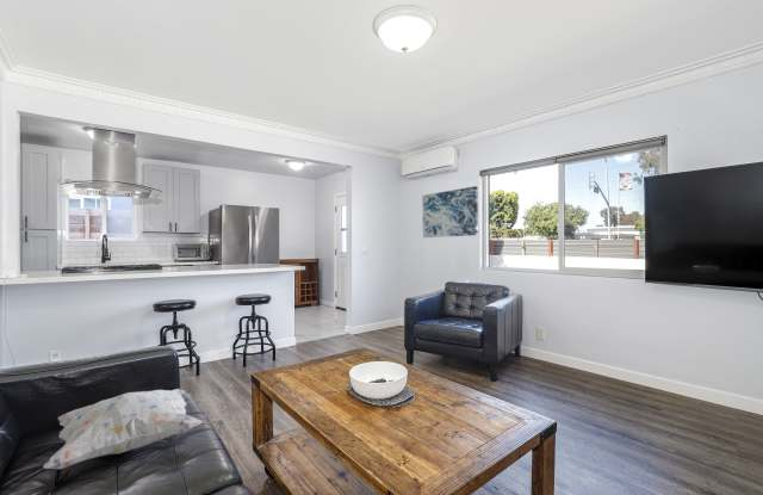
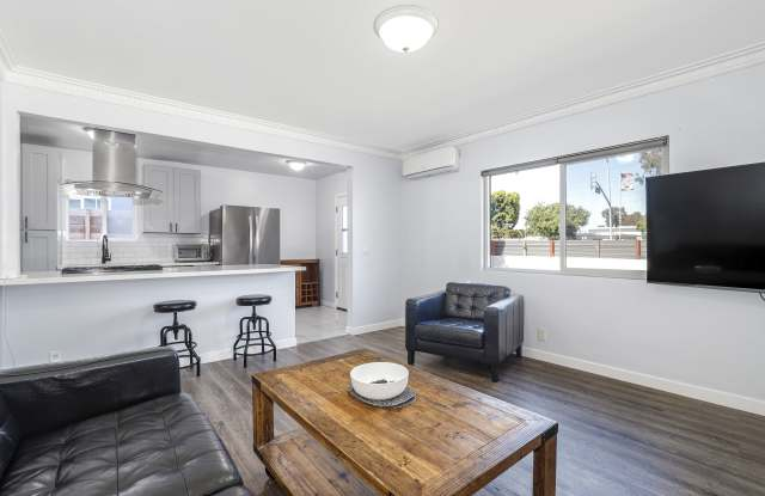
- decorative pillow [42,388,204,470]
- wall art [421,185,479,239]
